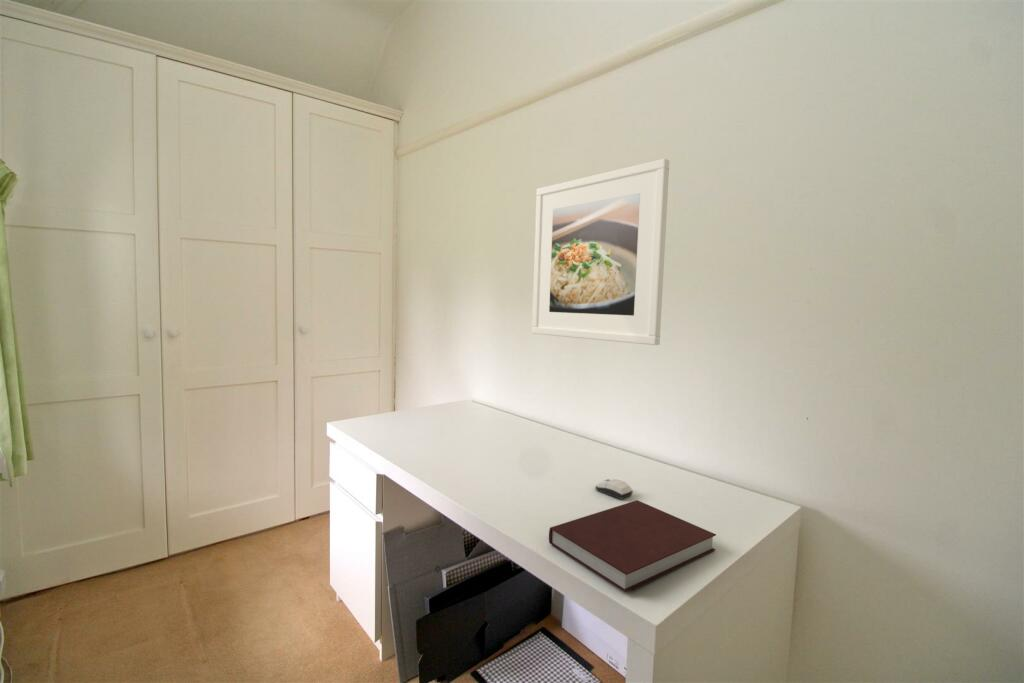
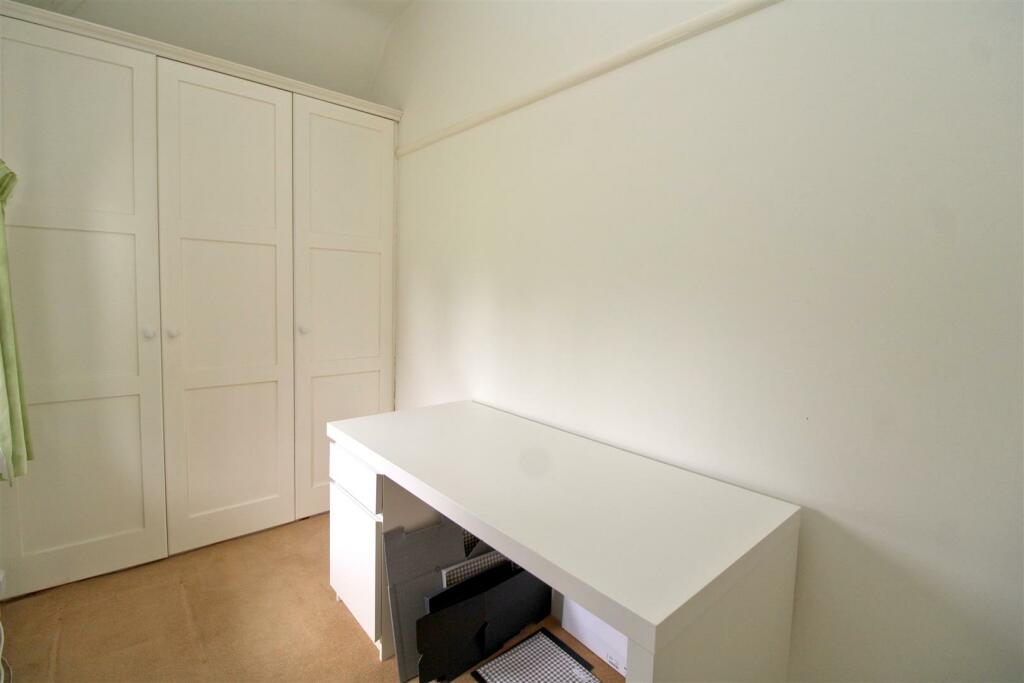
- notebook [548,499,717,593]
- computer mouse [594,478,634,500]
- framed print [531,158,670,346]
